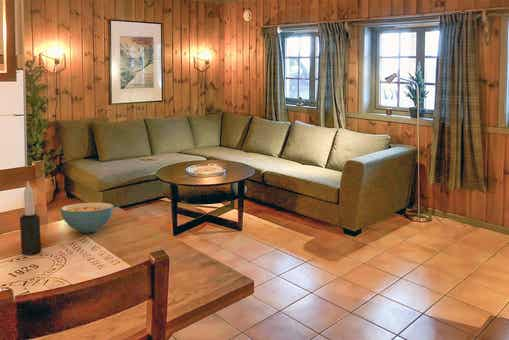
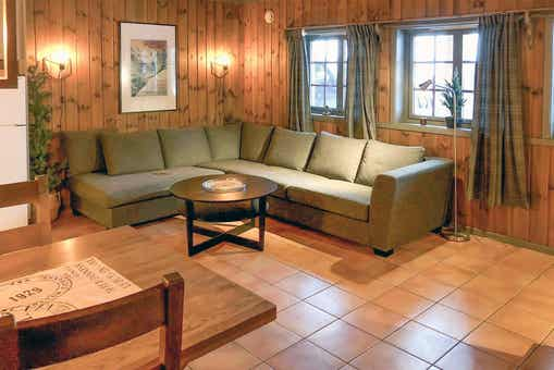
- cereal bowl [60,202,115,234]
- candle [19,181,42,255]
